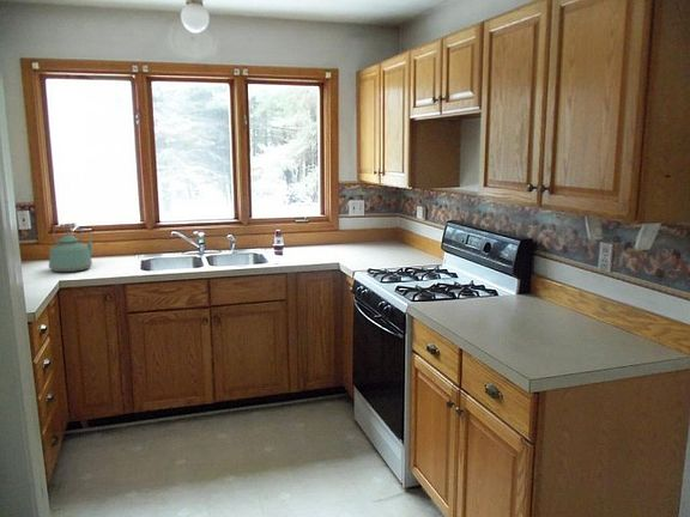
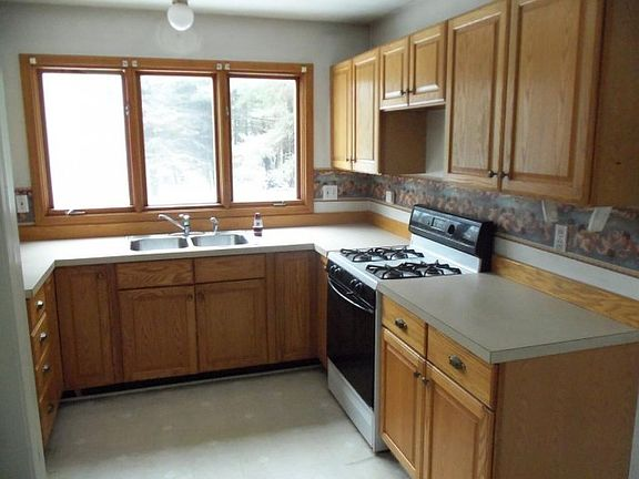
- kettle [48,221,95,273]
